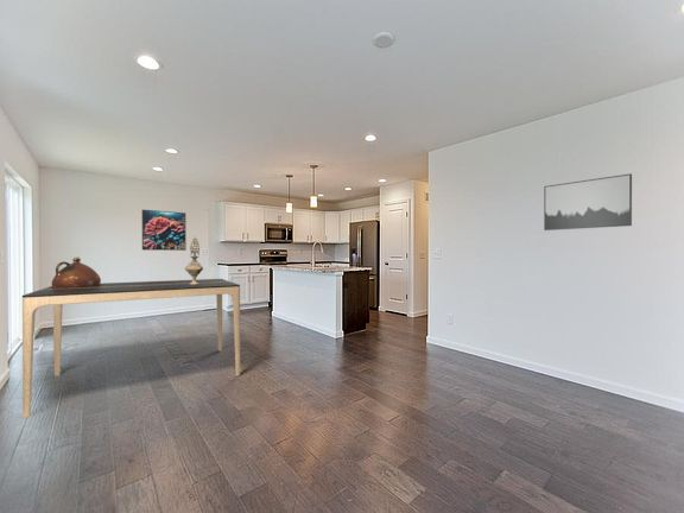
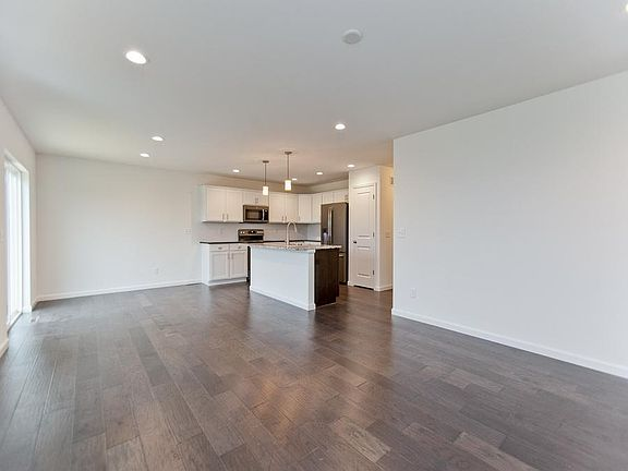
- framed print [141,209,188,252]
- wall art [543,172,633,232]
- dining table [21,278,241,419]
- ceramic jug [51,255,102,289]
- decorative urn [183,235,204,284]
